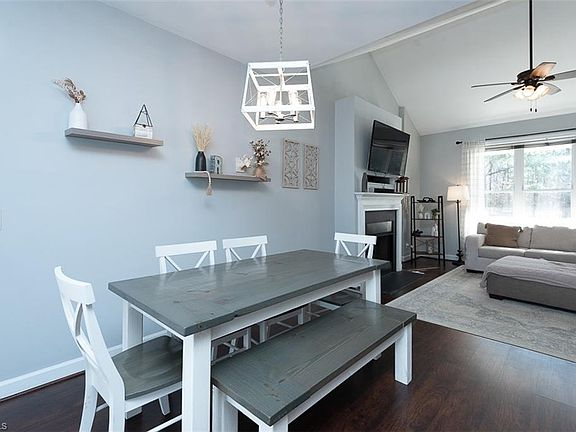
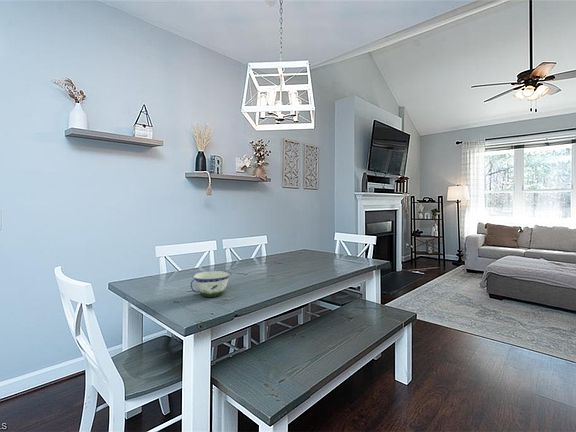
+ bowl [190,269,233,298]
